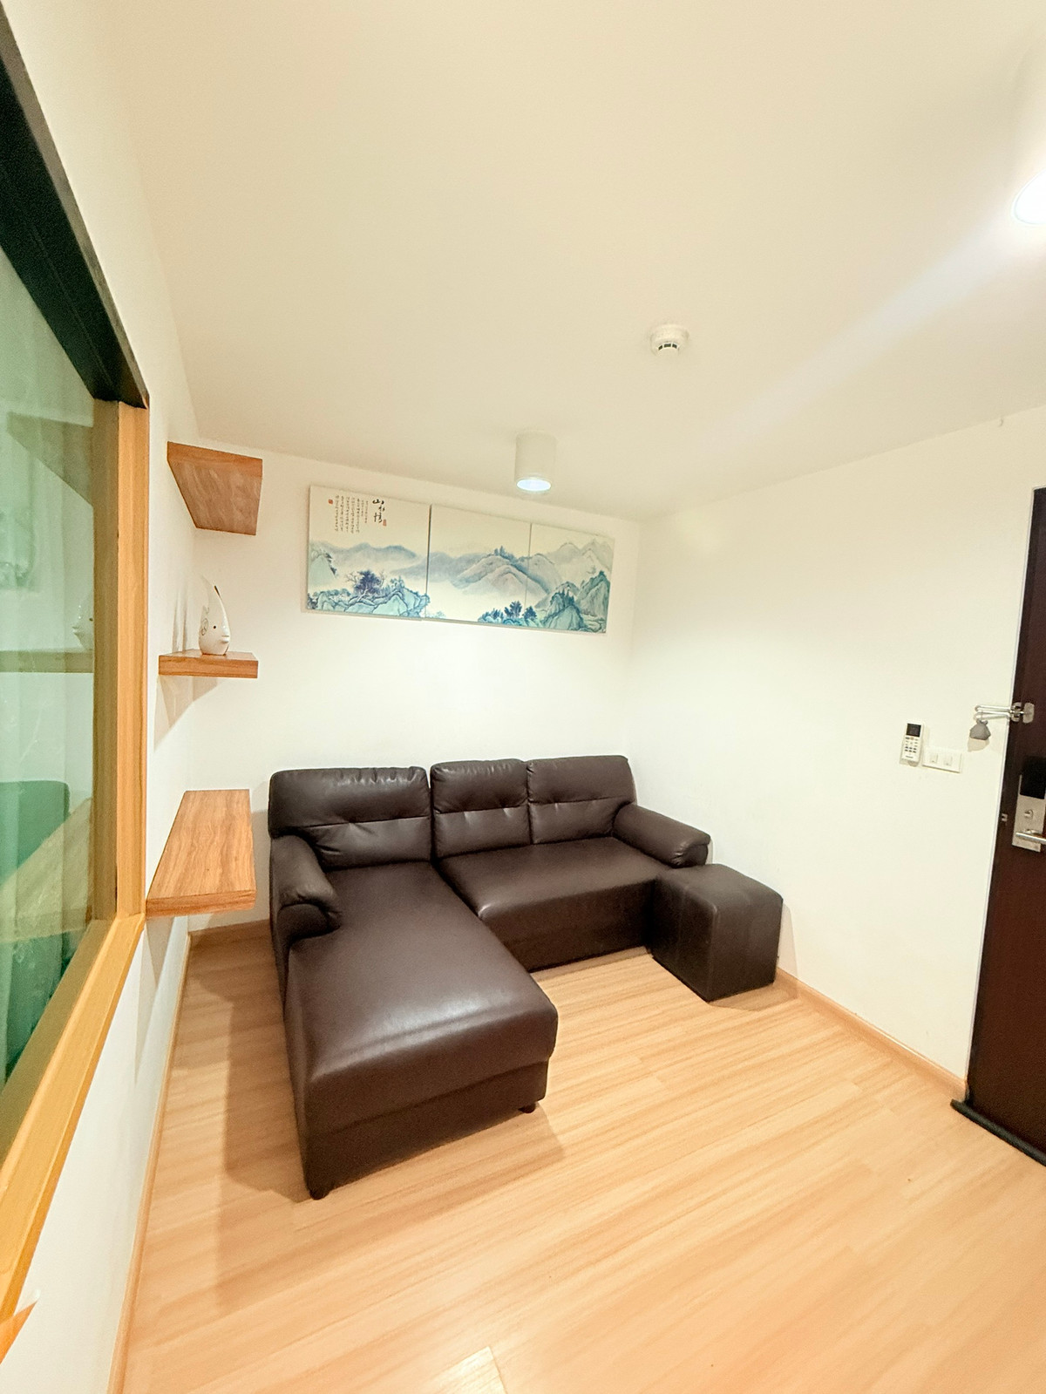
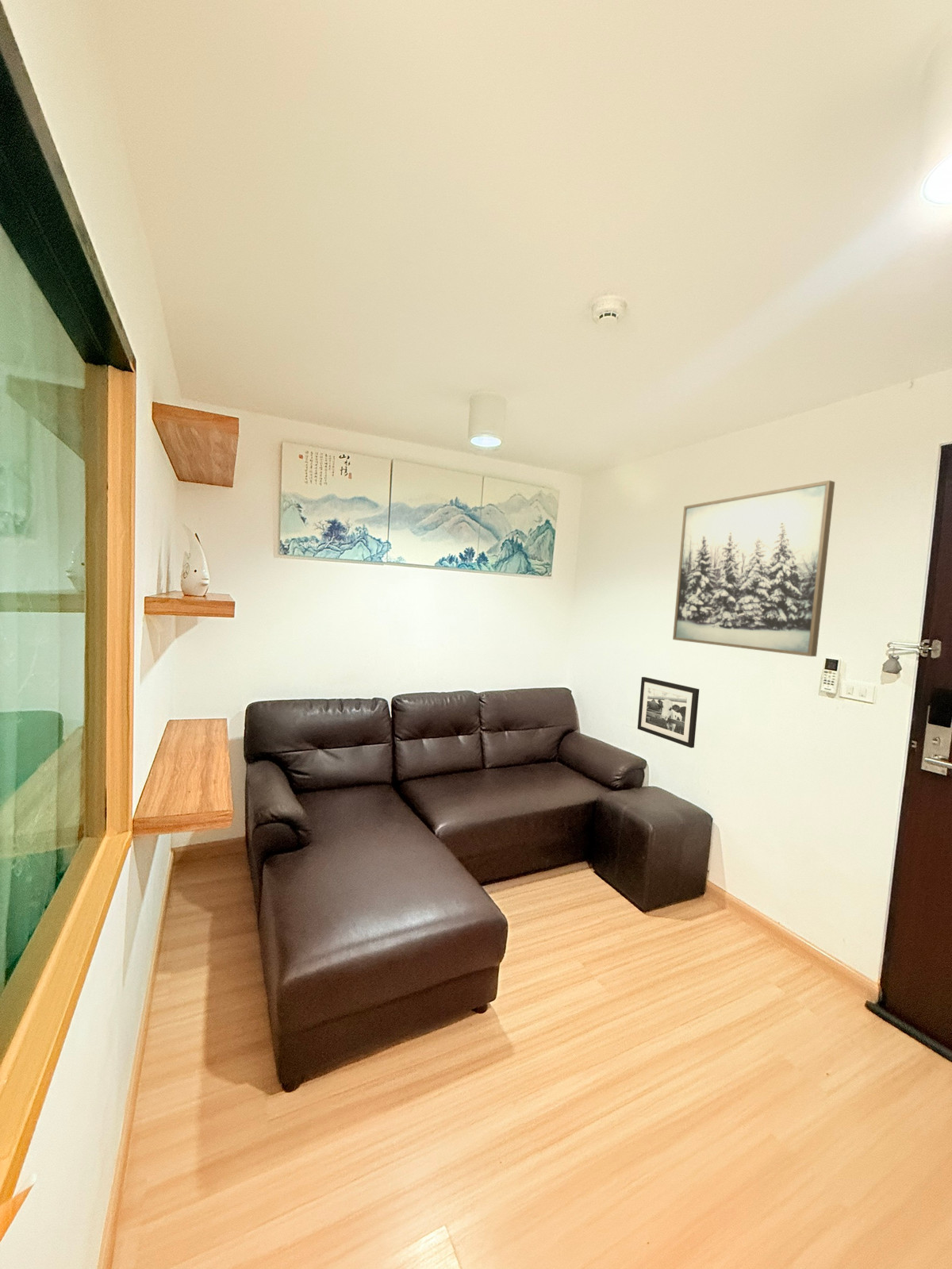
+ picture frame [637,676,700,748]
+ wall art [672,479,835,657]
